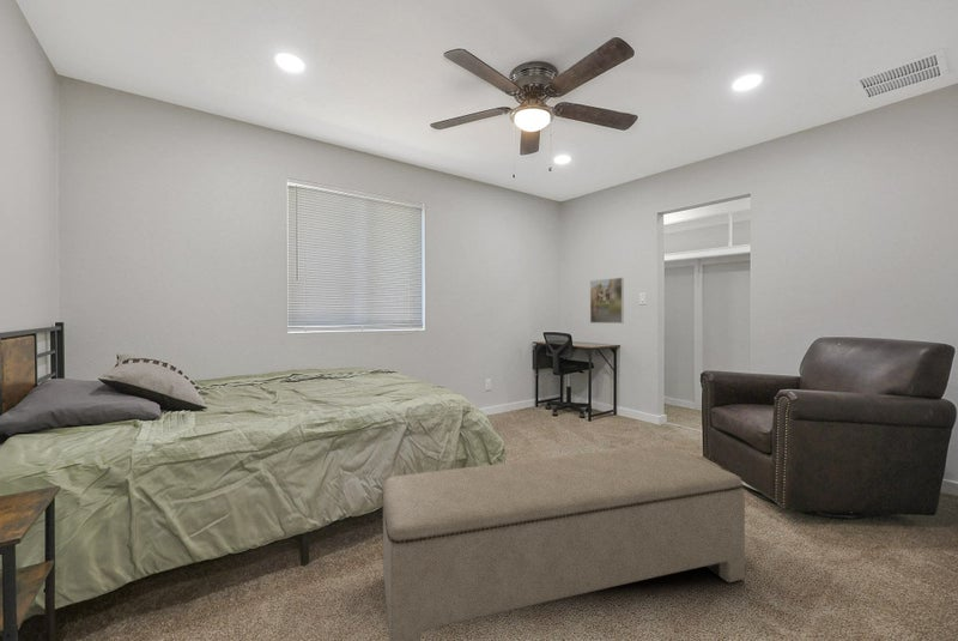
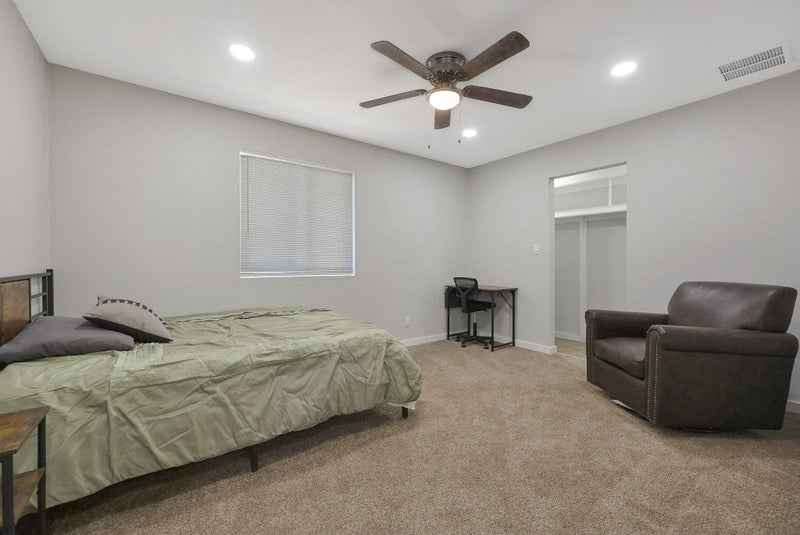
- bench [381,445,746,641]
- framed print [589,277,625,325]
